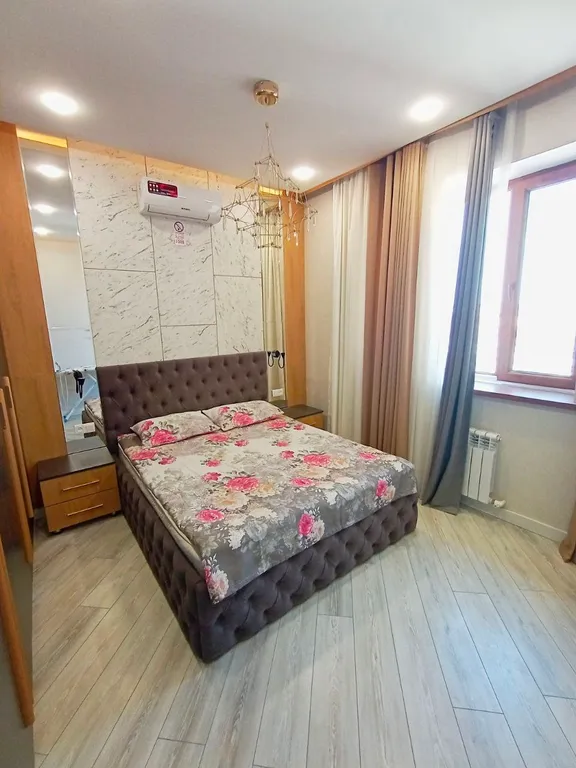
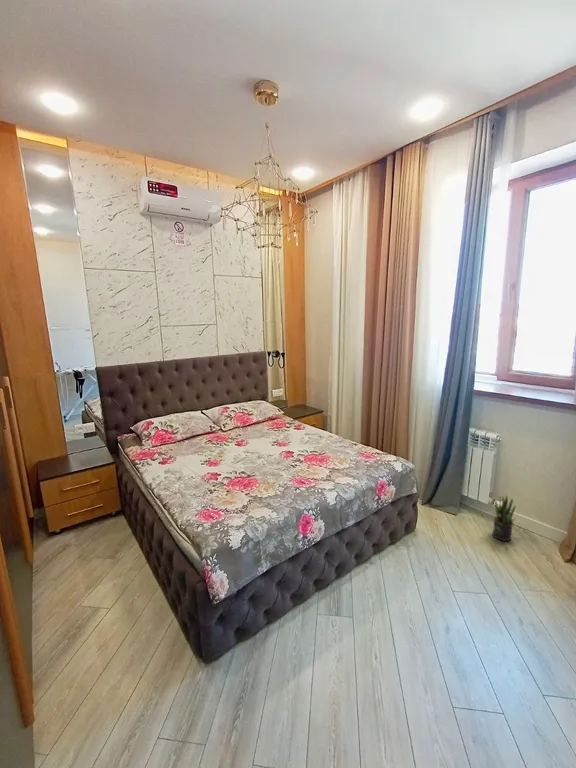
+ potted plant [491,494,517,542]
